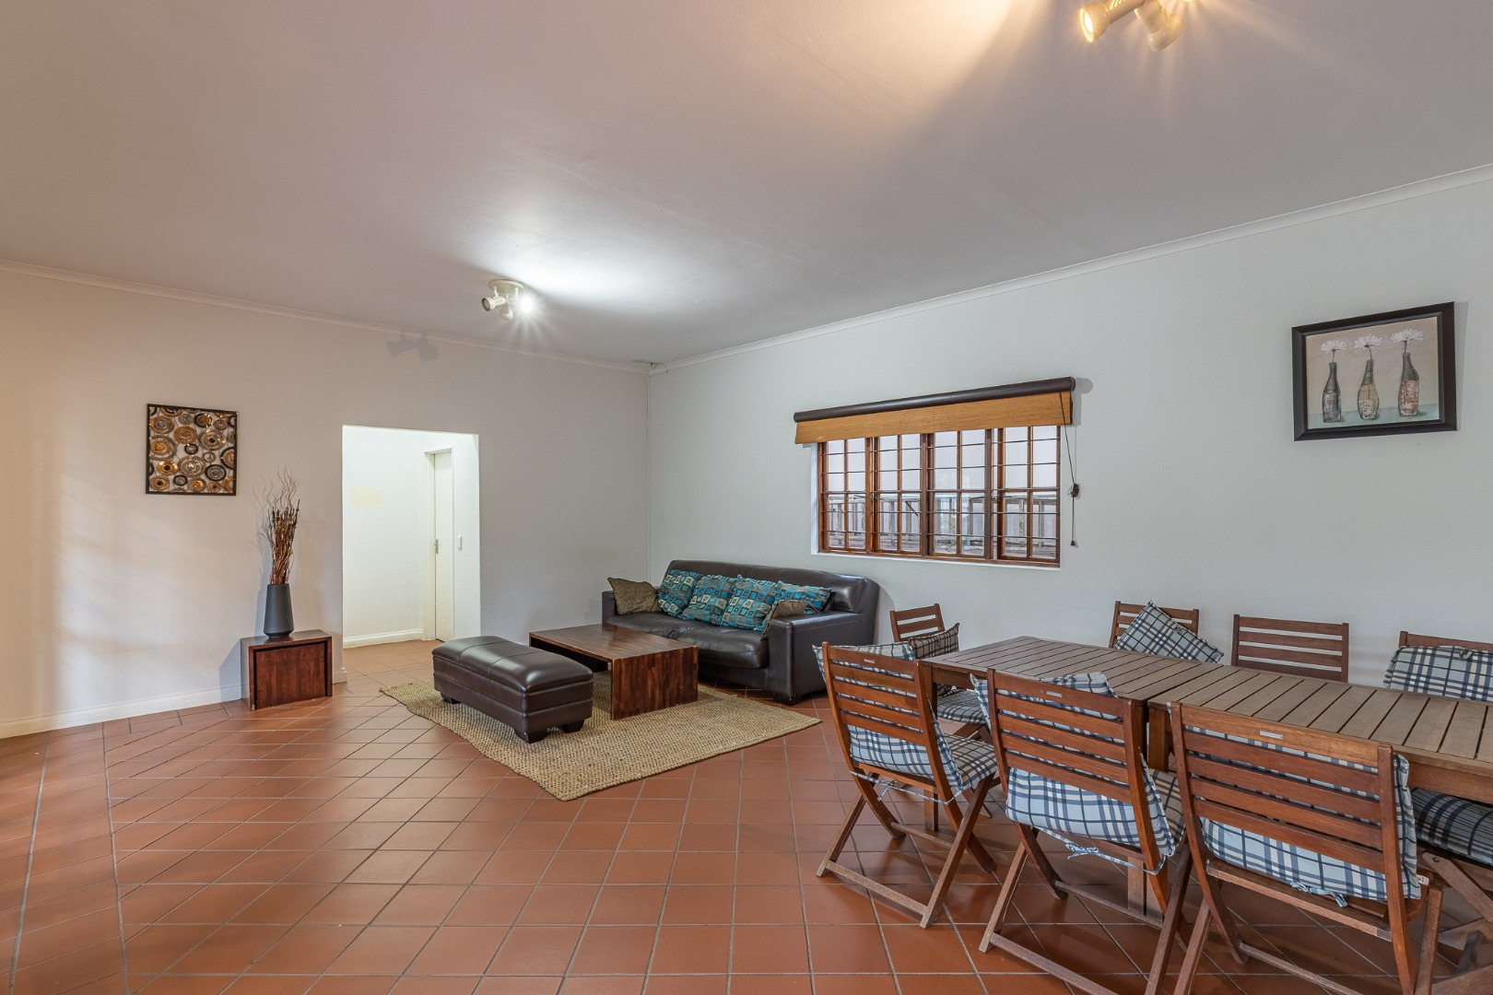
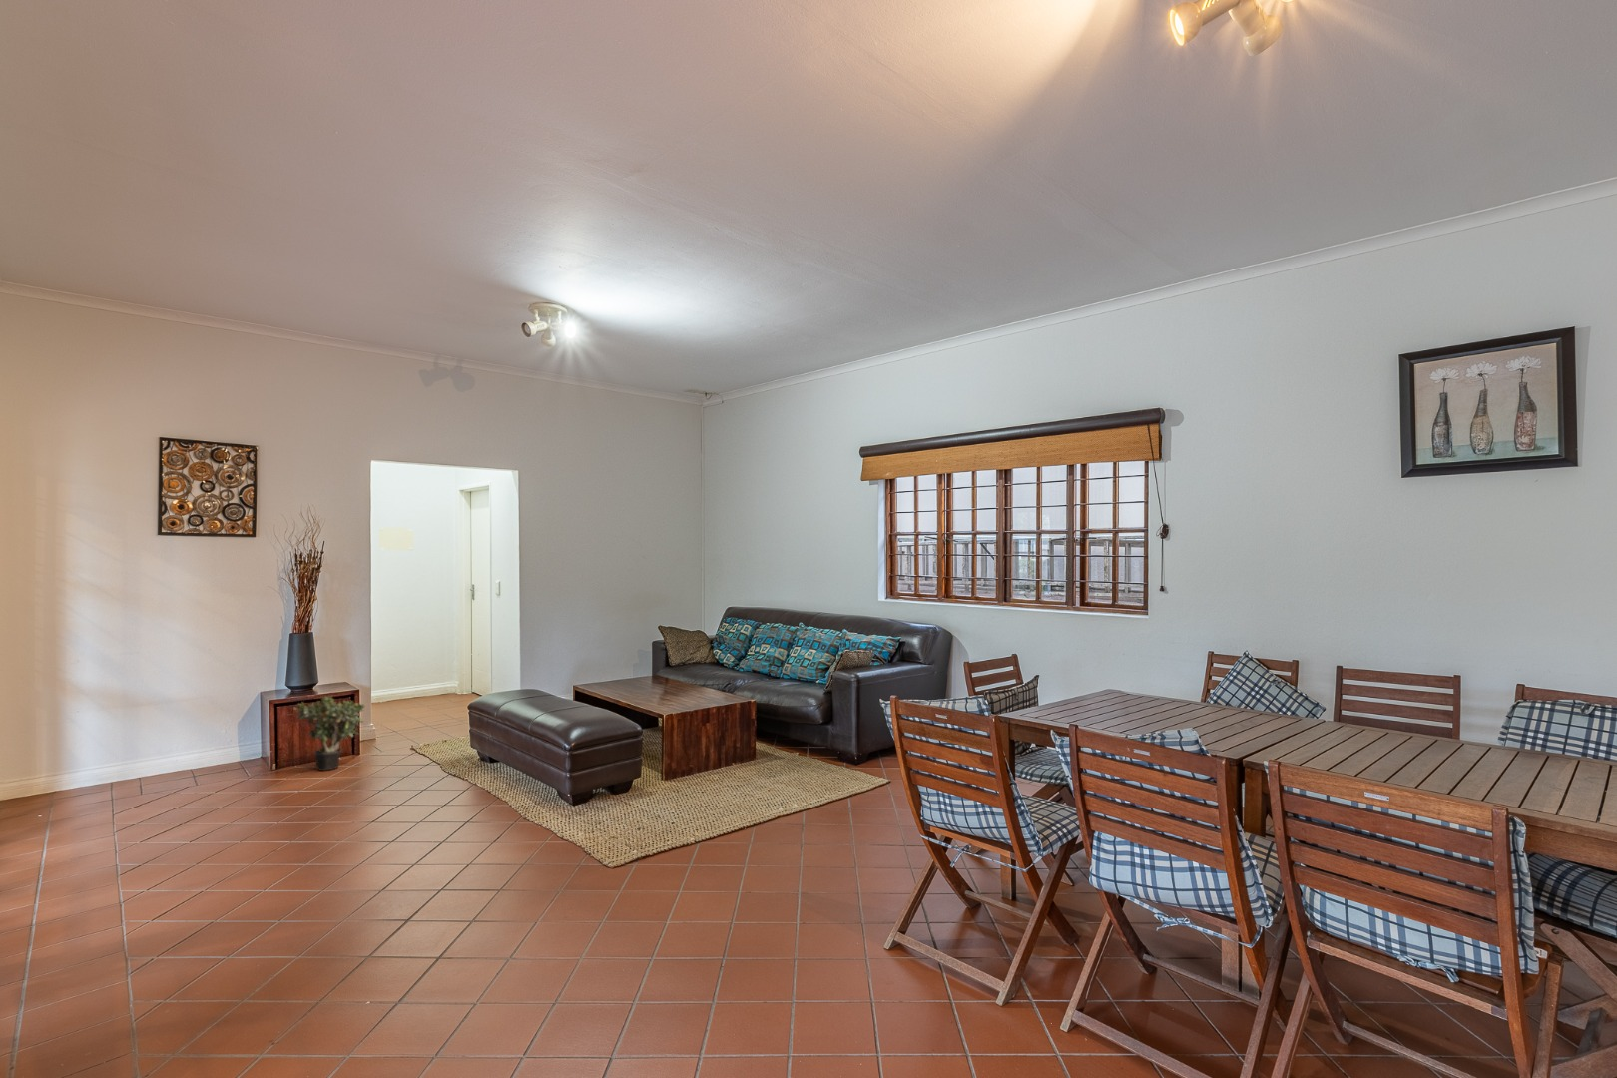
+ potted plant [292,694,366,771]
